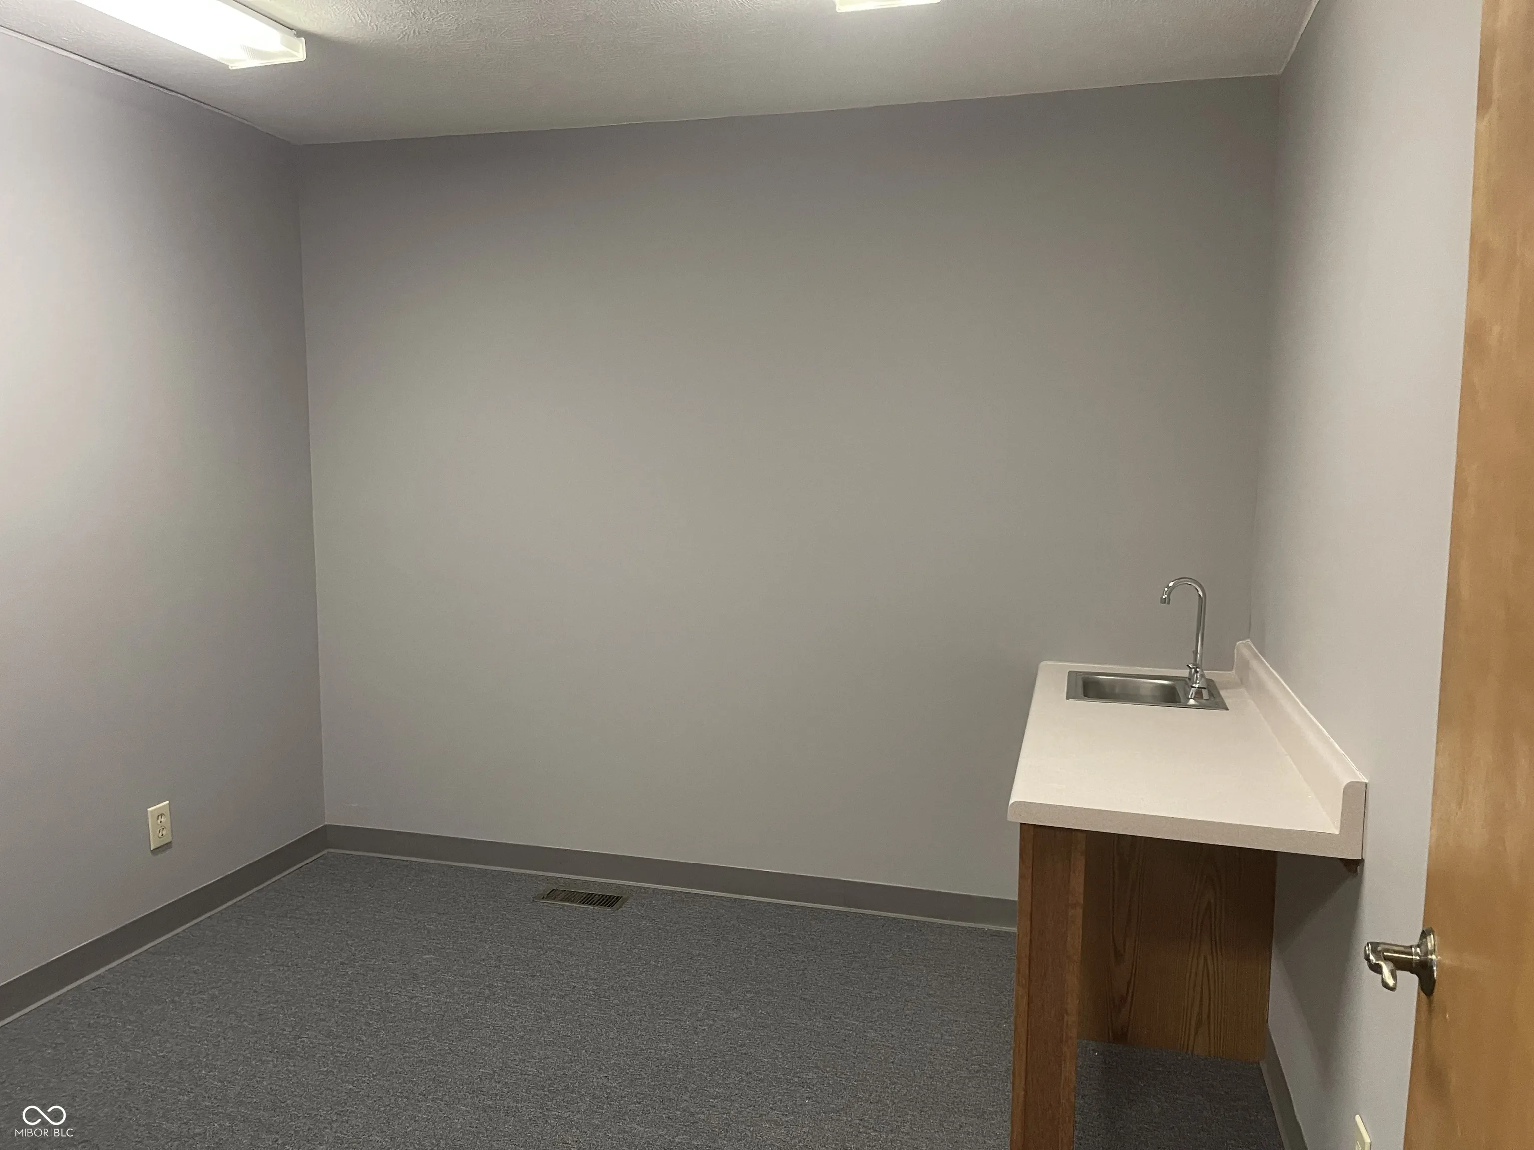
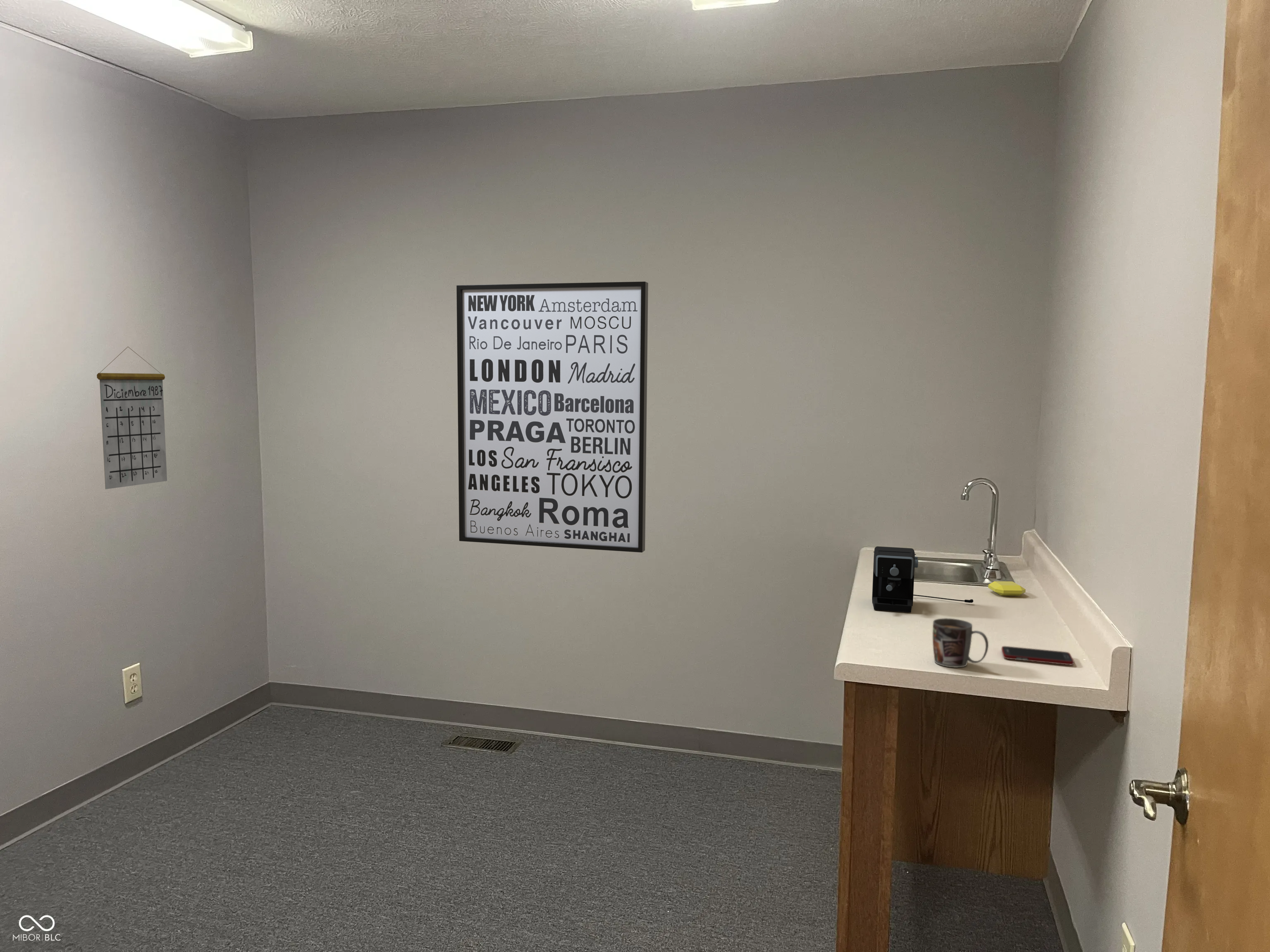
+ wall art [456,281,649,553]
+ soap bar [988,581,1026,596]
+ calendar [96,346,167,490]
+ cell phone [1001,646,1074,666]
+ coffee maker [872,546,974,613]
+ mug [932,618,989,668]
